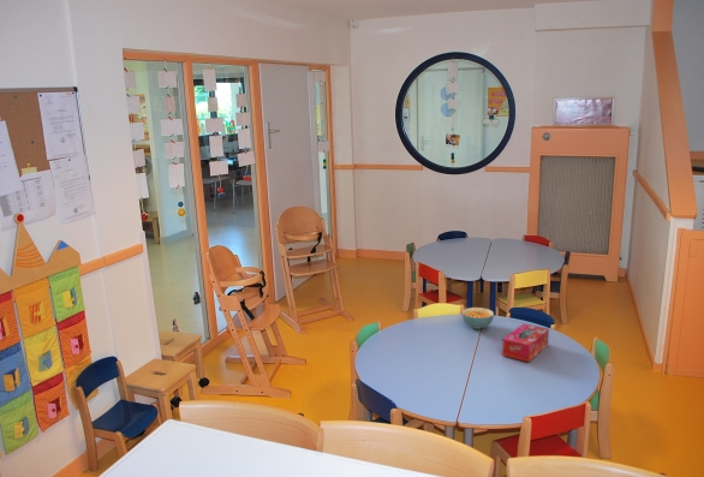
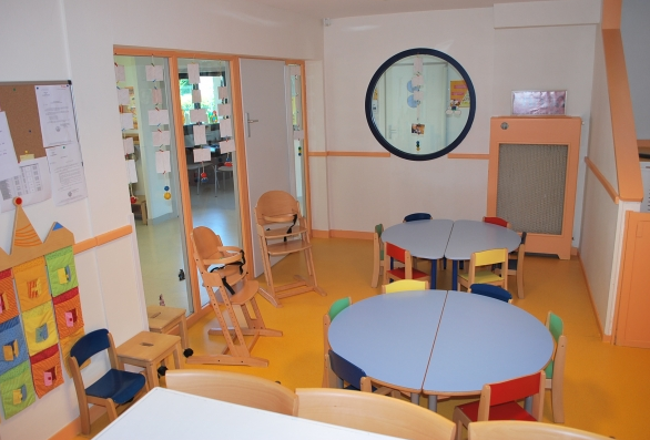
- tissue box [501,322,550,363]
- cereal bowl [461,306,495,330]
